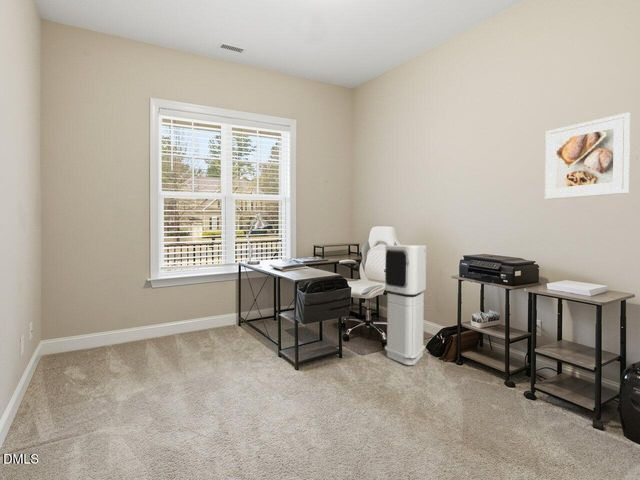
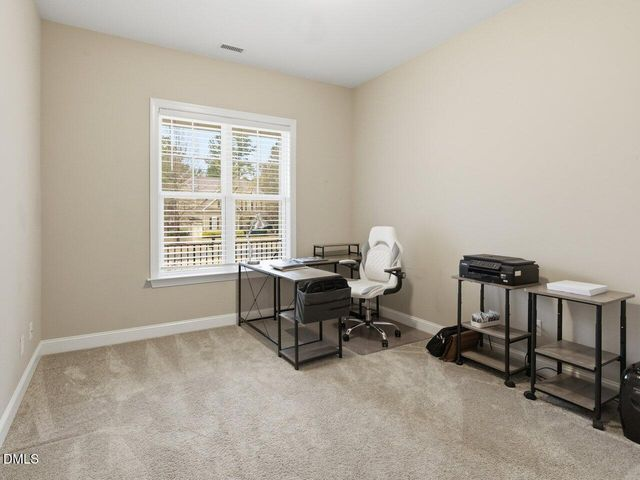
- air purifier [384,244,427,366]
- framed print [544,112,631,201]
